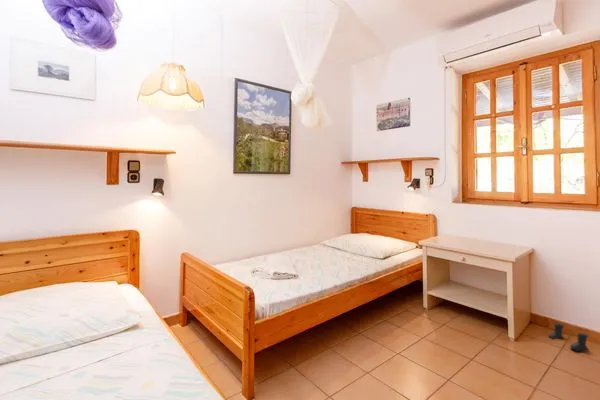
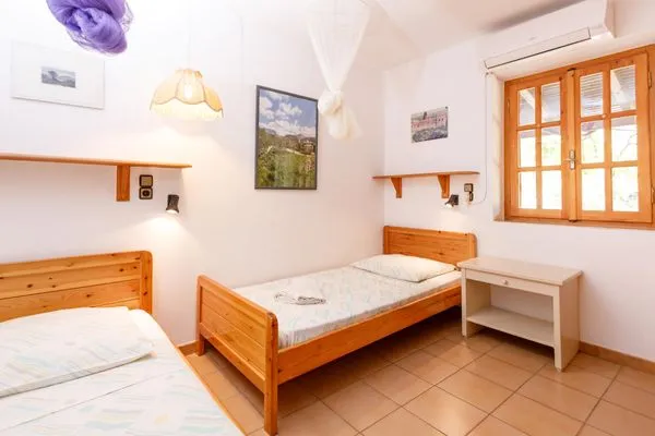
- boots [548,322,590,351]
